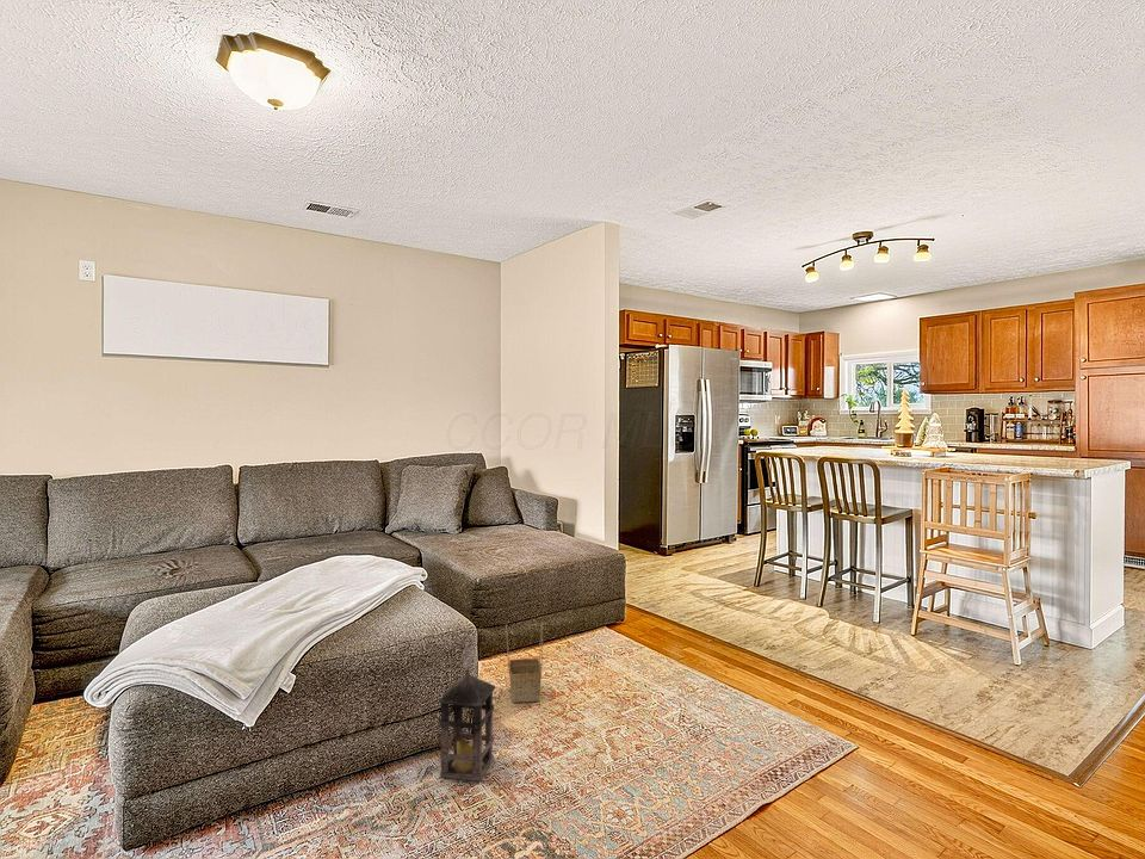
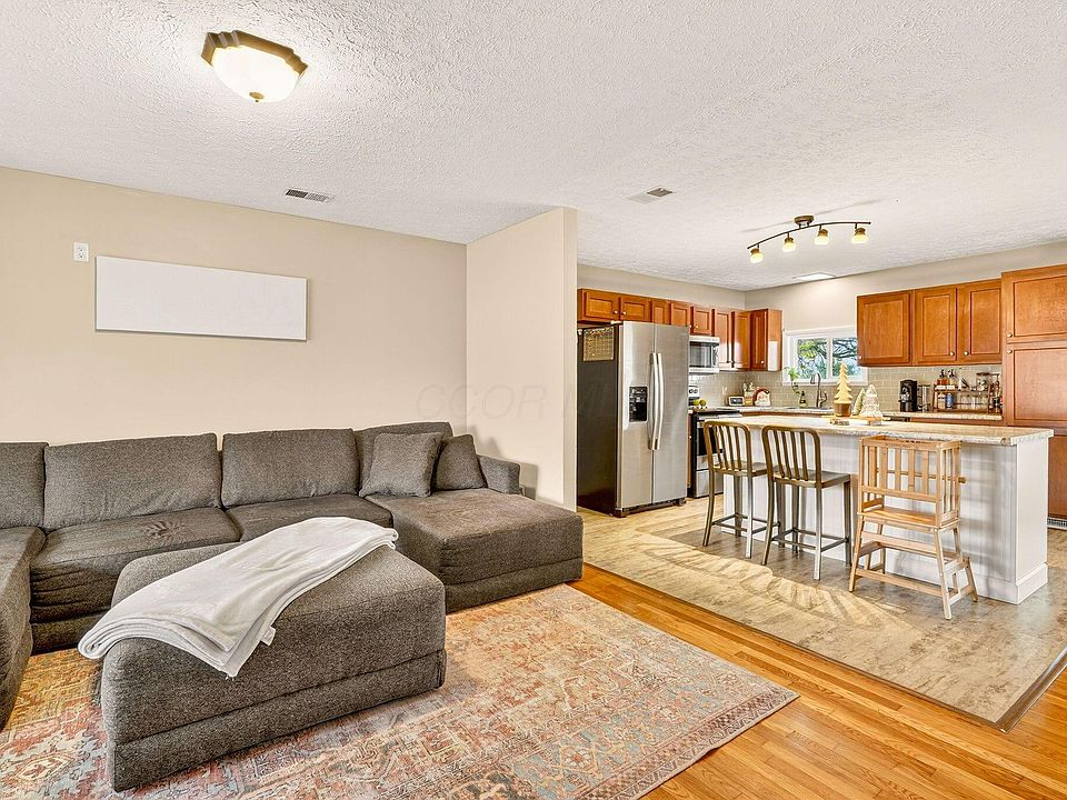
- lantern [438,634,496,783]
- basket [505,622,544,704]
